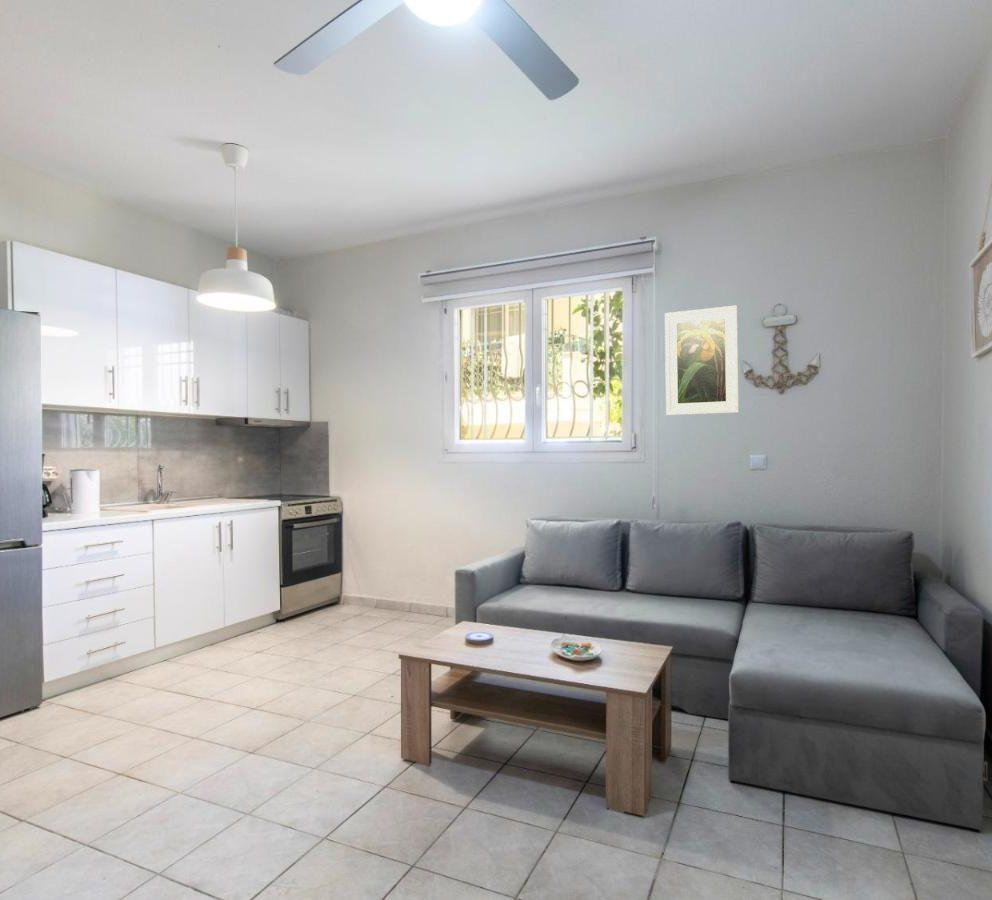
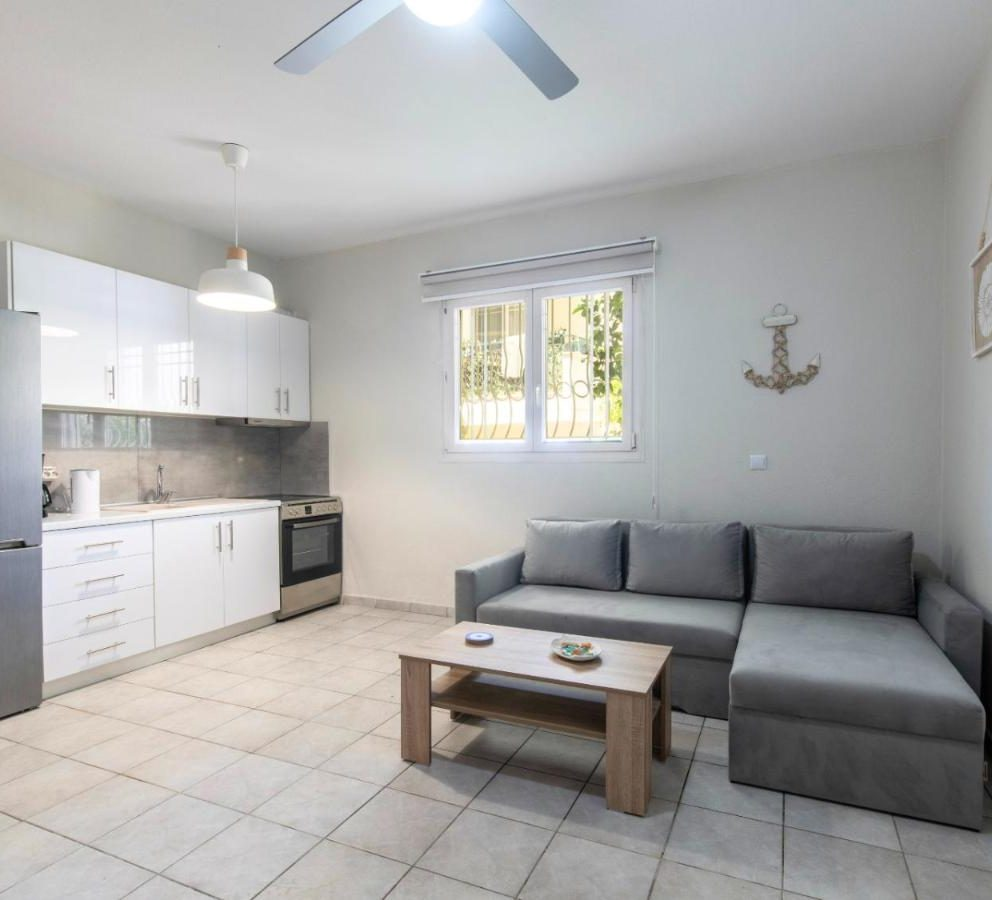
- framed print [664,304,740,416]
